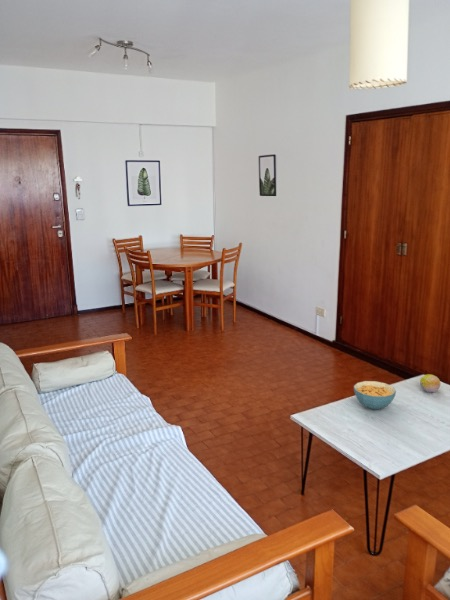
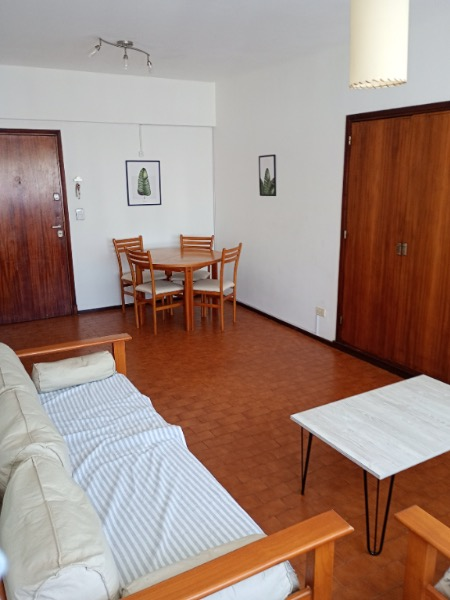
- fruit [419,373,441,393]
- cereal bowl [353,380,397,411]
